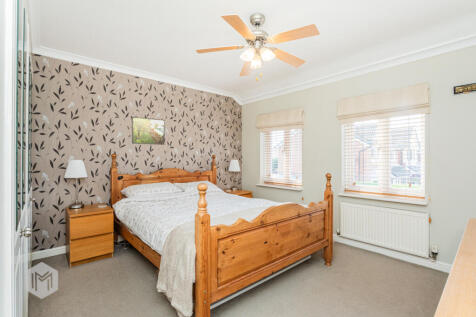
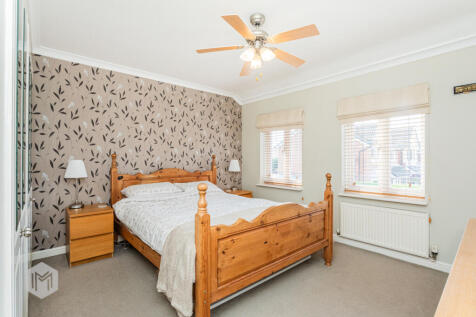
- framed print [131,116,166,146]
